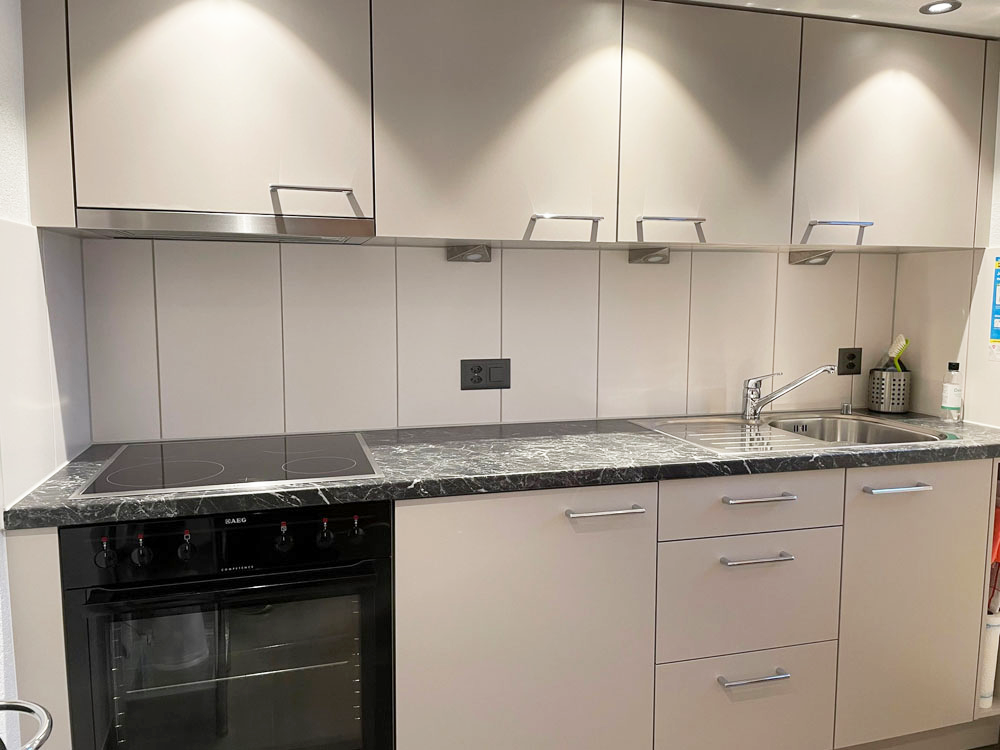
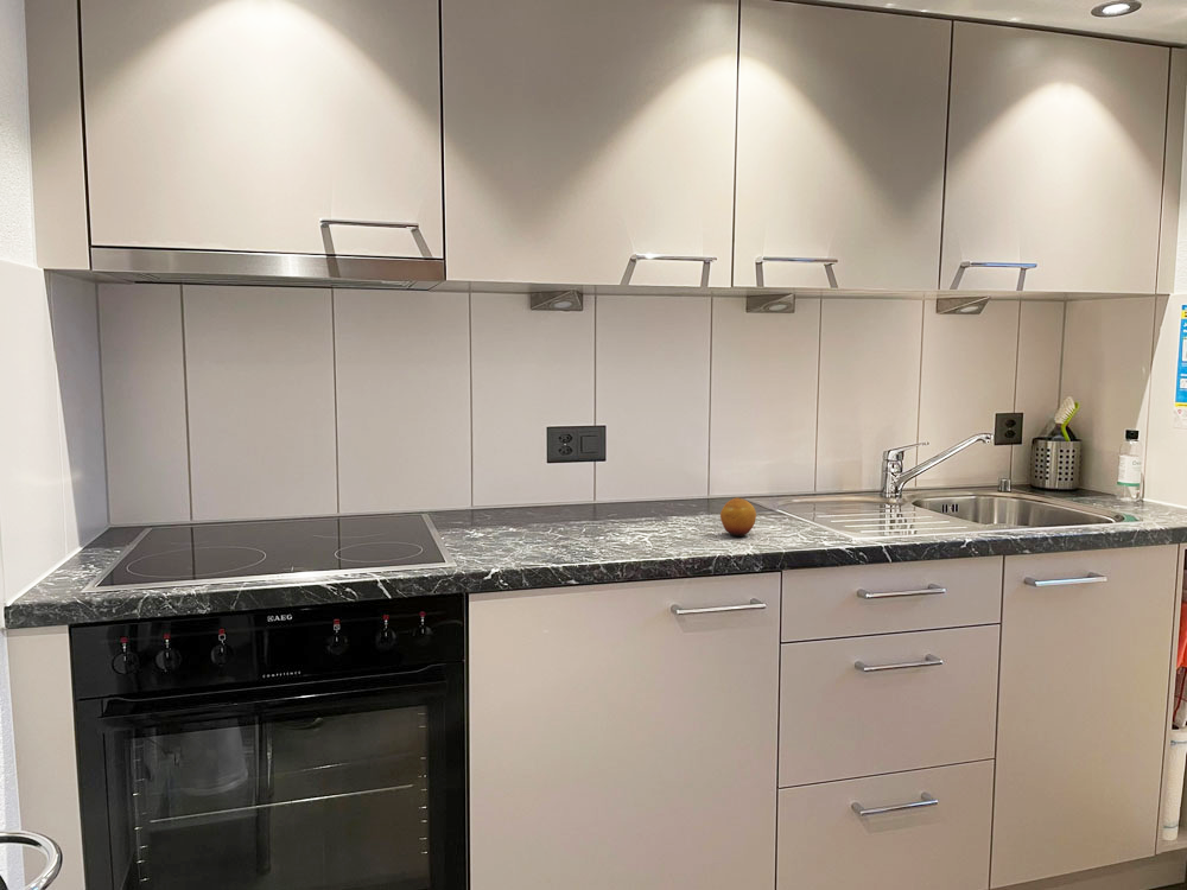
+ fruit [719,497,757,538]
